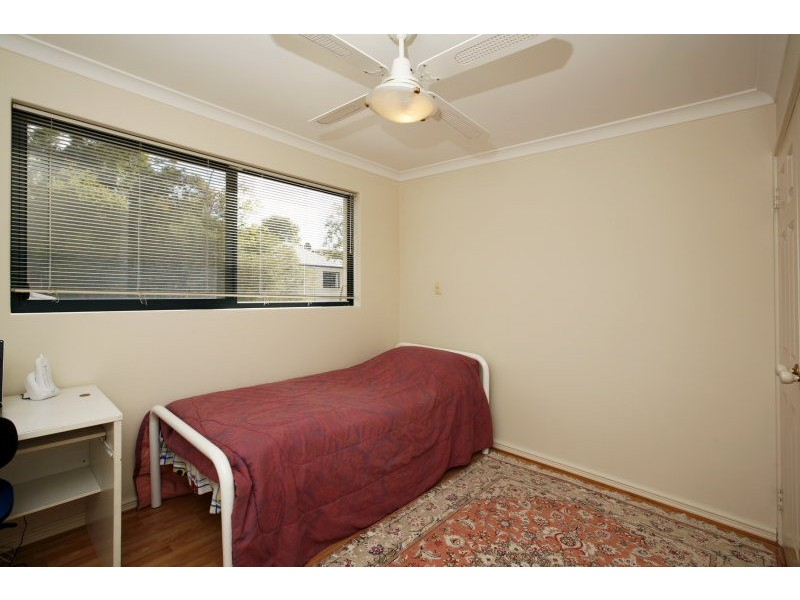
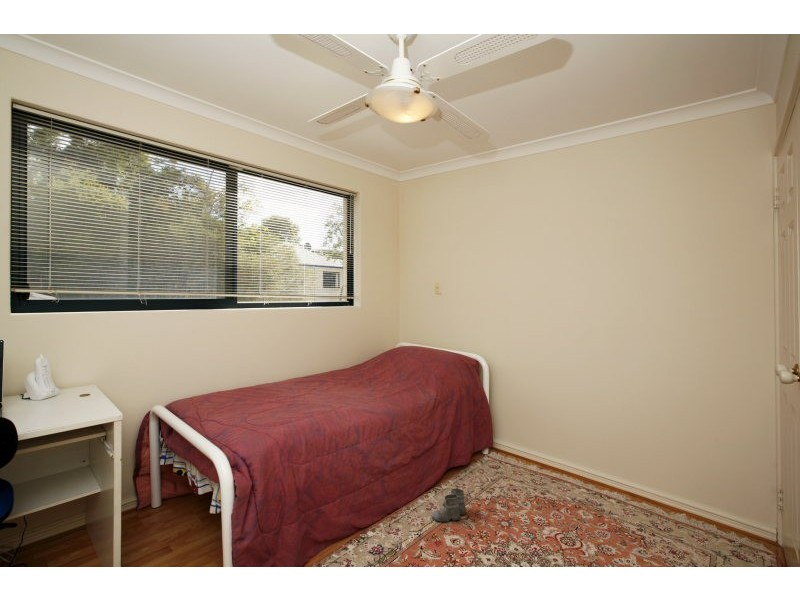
+ boots [432,486,467,527]
